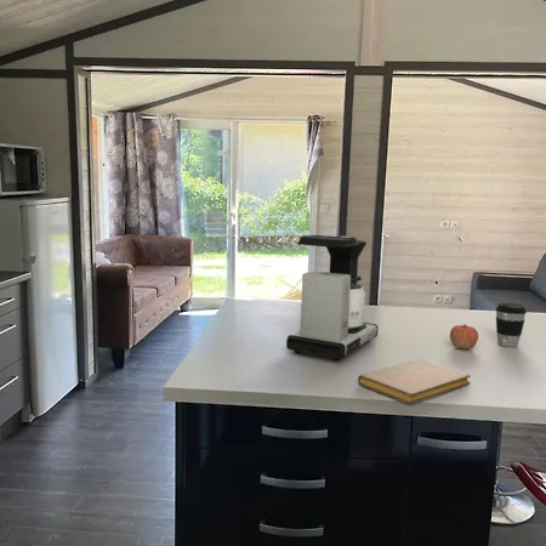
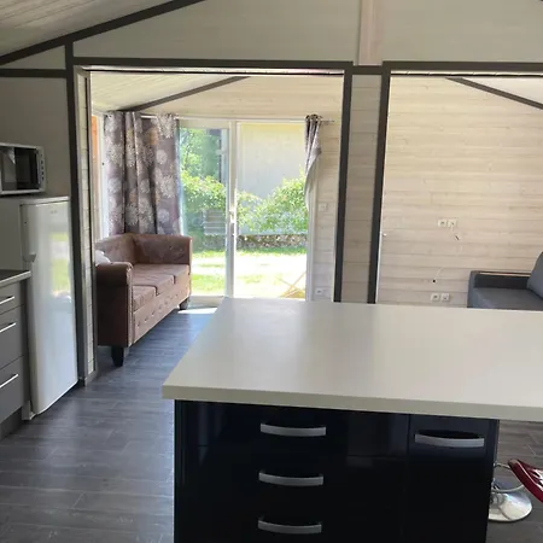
- apple [449,323,479,351]
- coffee cup [495,302,528,348]
- coffee maker [285,234,380,362]
- notebook [357,358,472,405]
